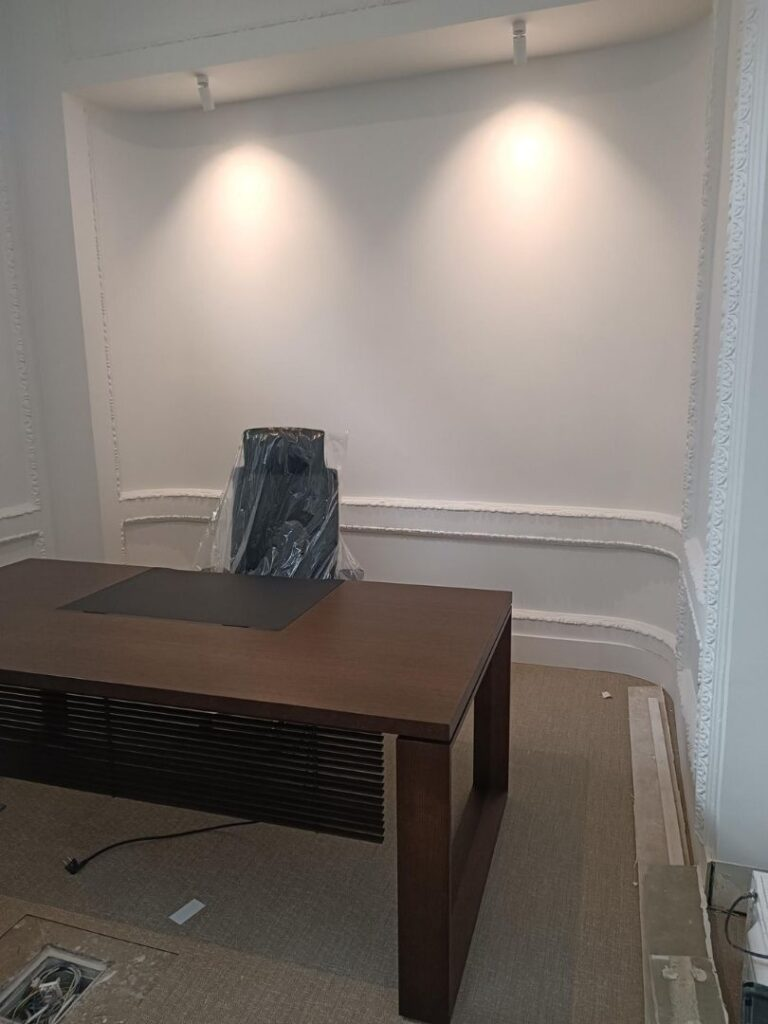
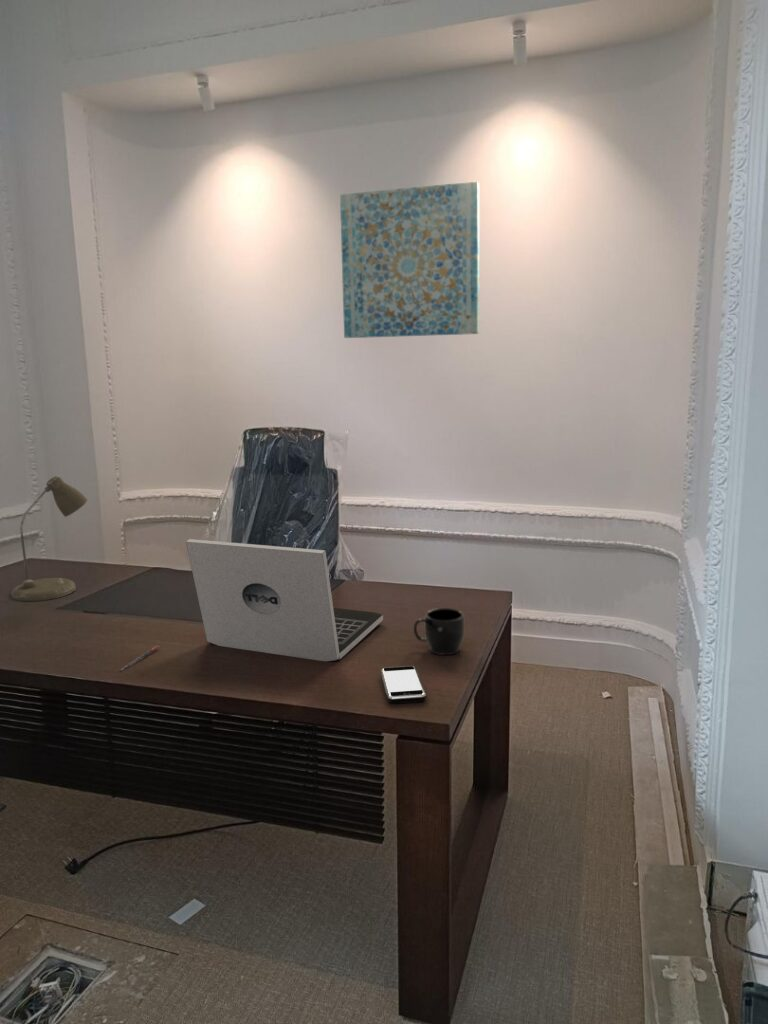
+ desk lamp [10,475,89,602]
+ pen [119,645,160,672]
+ laptop [185,538,384,662]
+ wall art [339,180,481,339]
+ smartphone [380,665,427,705]
+ mug [413,607,466,656]
